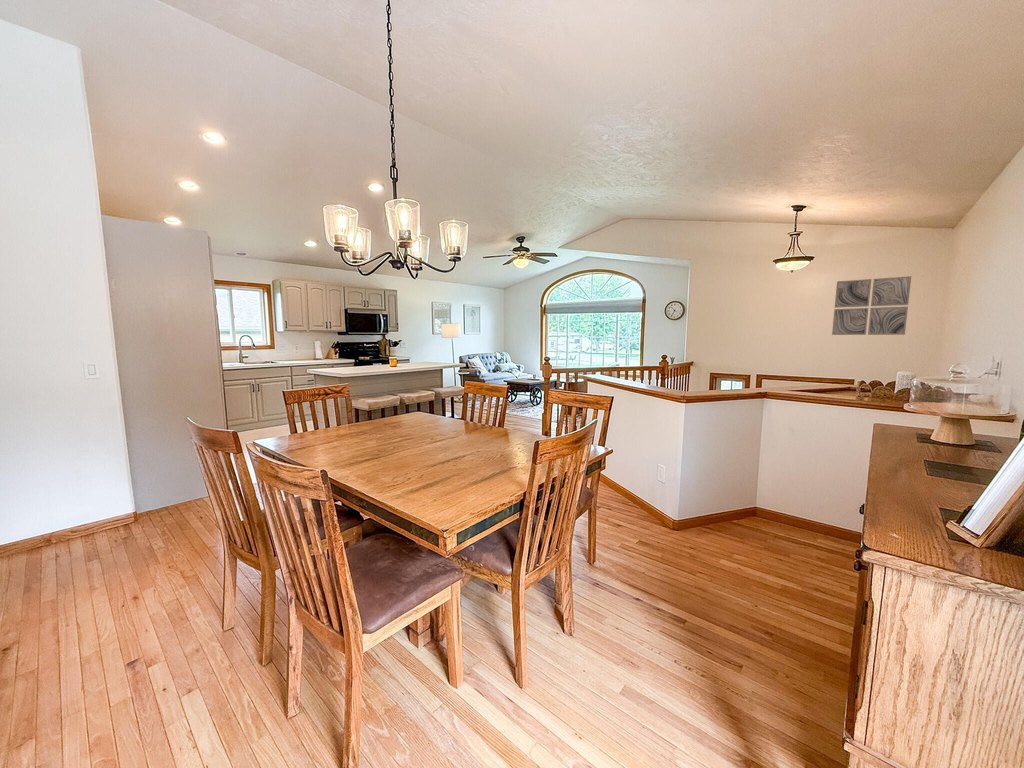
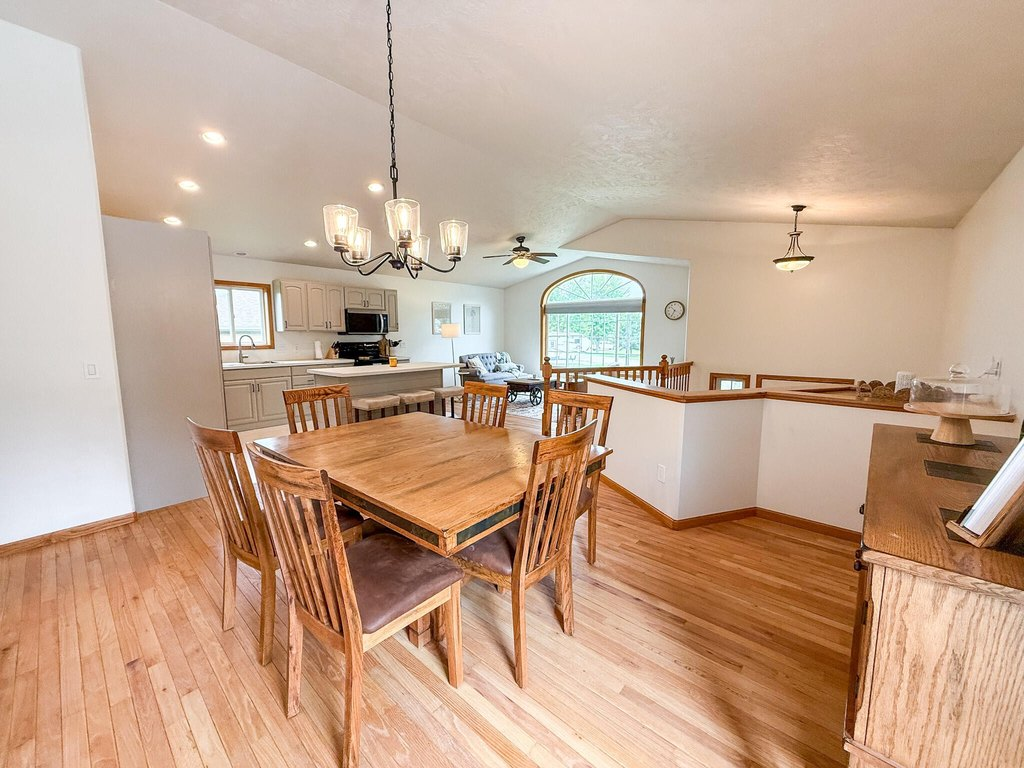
- wall art [831,275,912,336]
